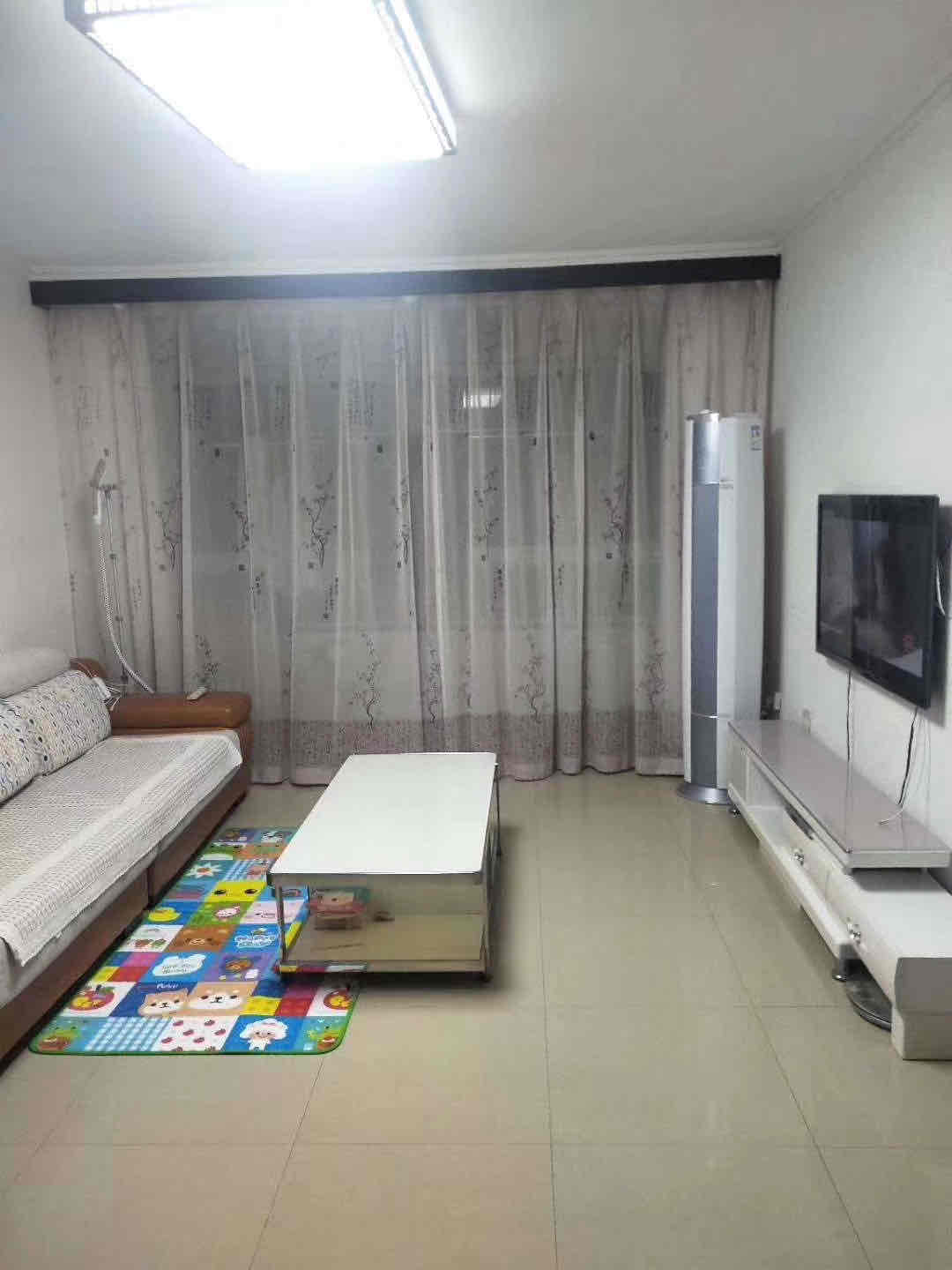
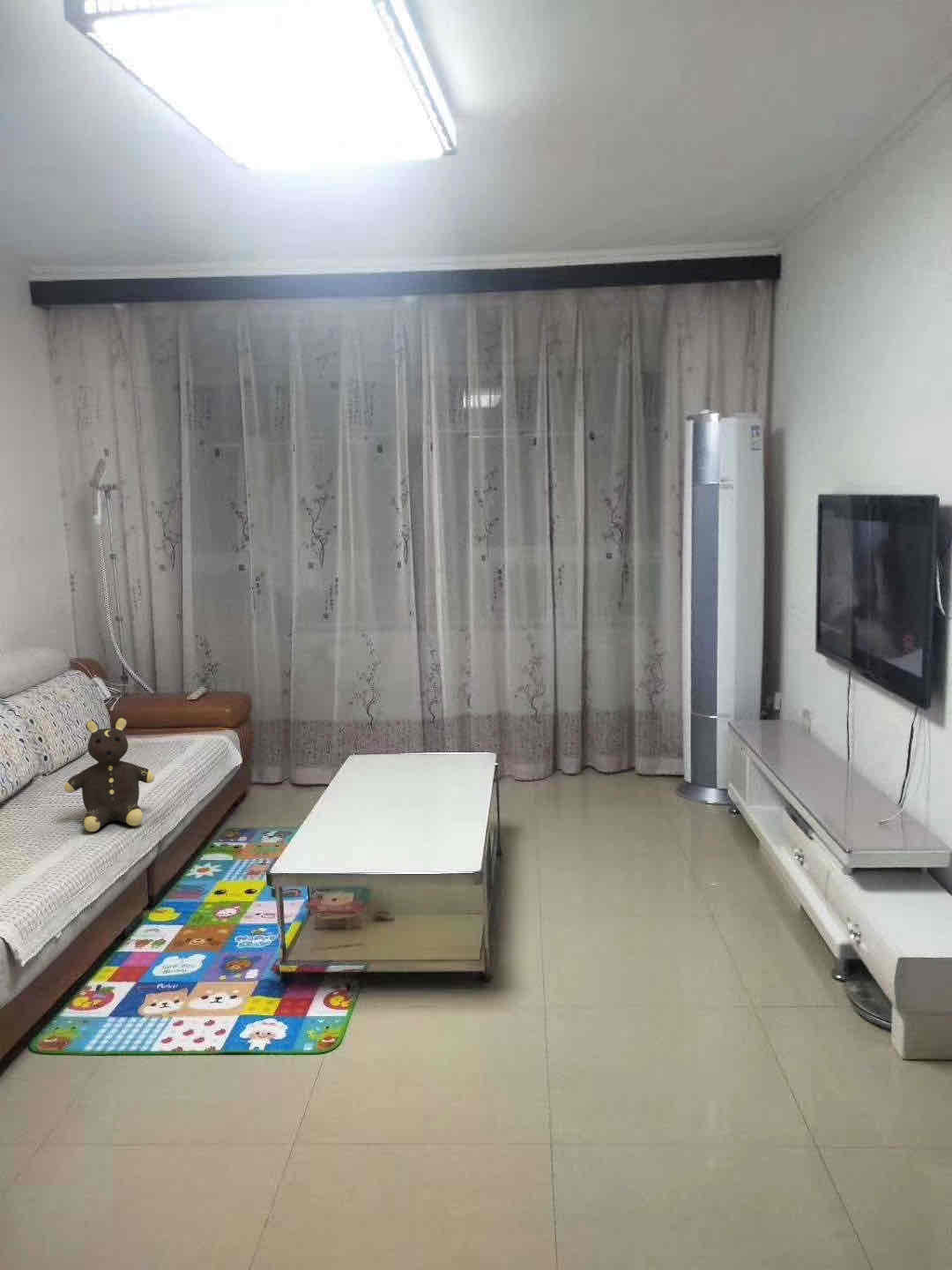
+ teddy bear [63,717,155,833]
